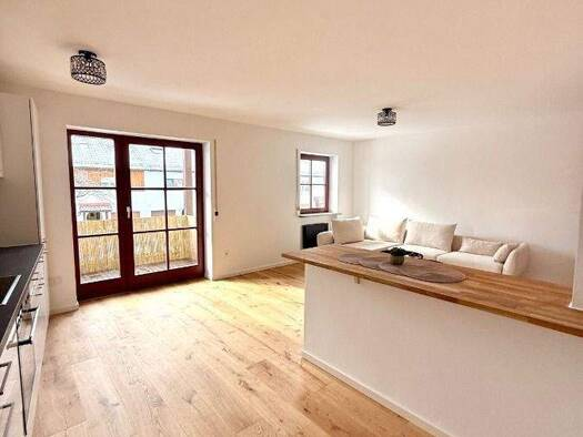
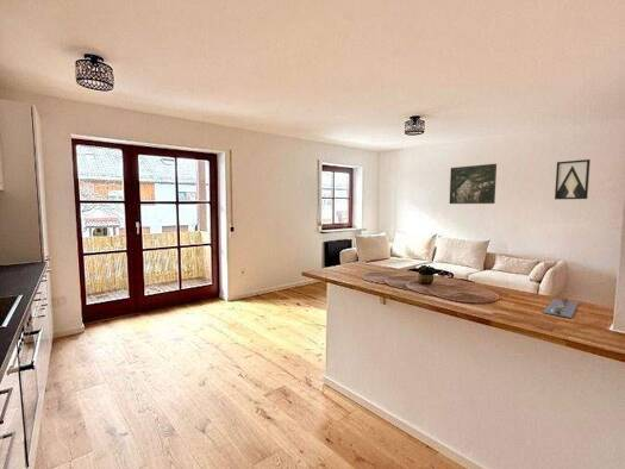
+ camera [542,296,580,319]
+ wall art [554,158,592,200]
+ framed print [449,163,498,205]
